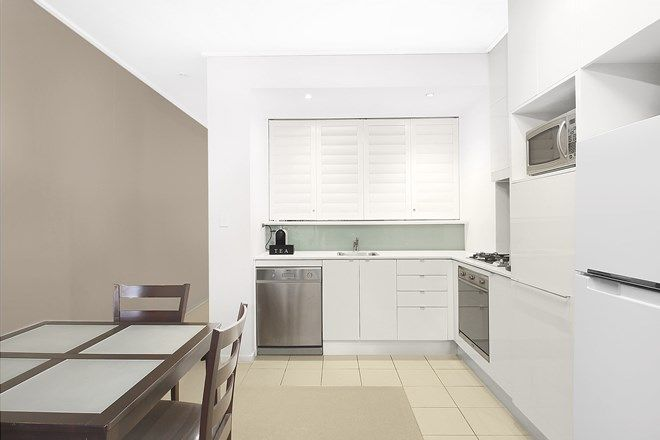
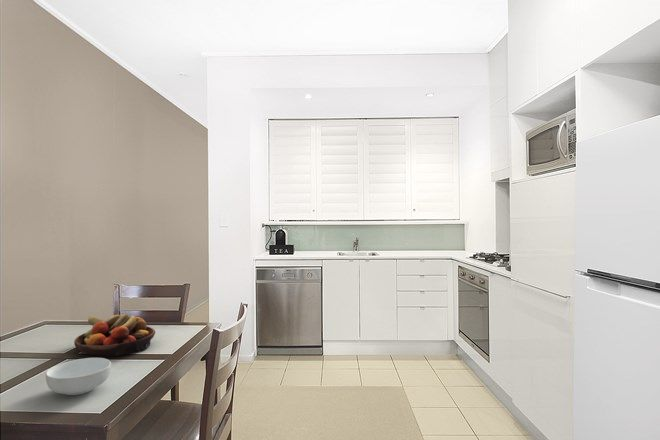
+ cereal bowl [45,357,112,396]
+ fruit bowl [73,312,156,357]
